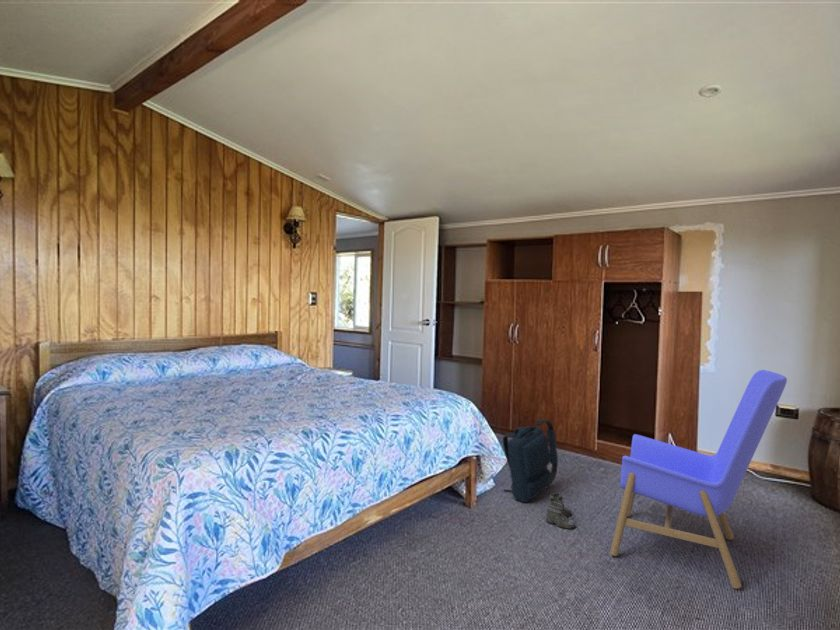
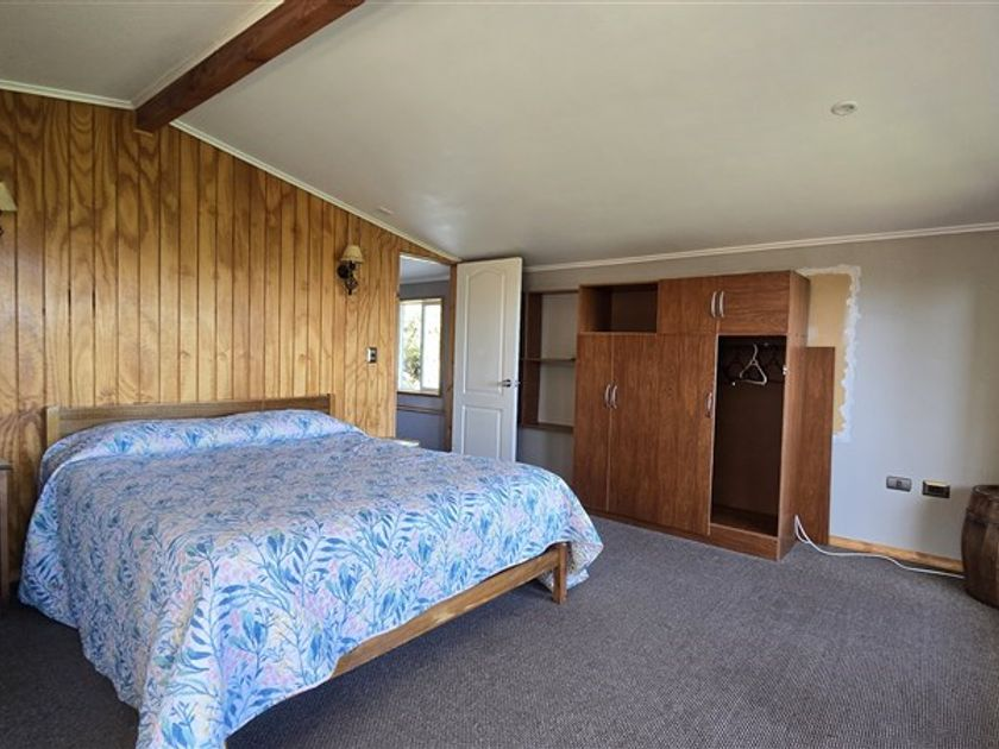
- armchair [609,369,788,590]
- boots [545,492,577,530]
- backpack [502,418,559,503]
